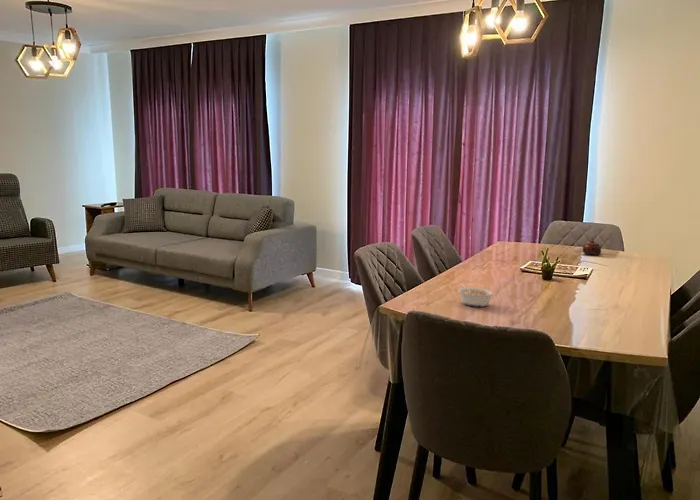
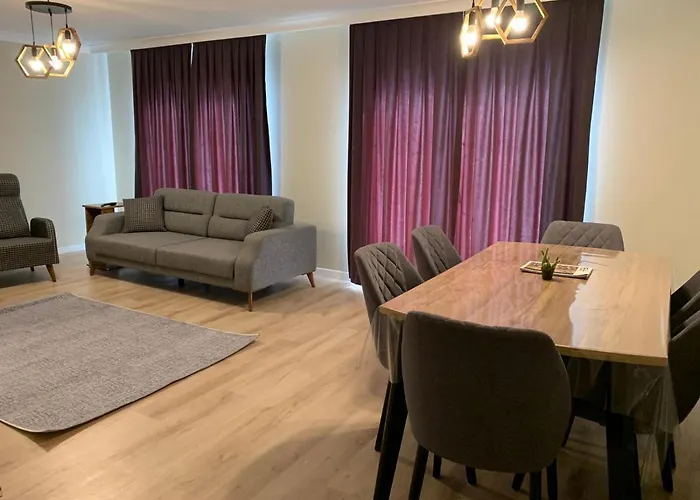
- legume [456,282,495,308]
- teapot [582,238,602,256]
